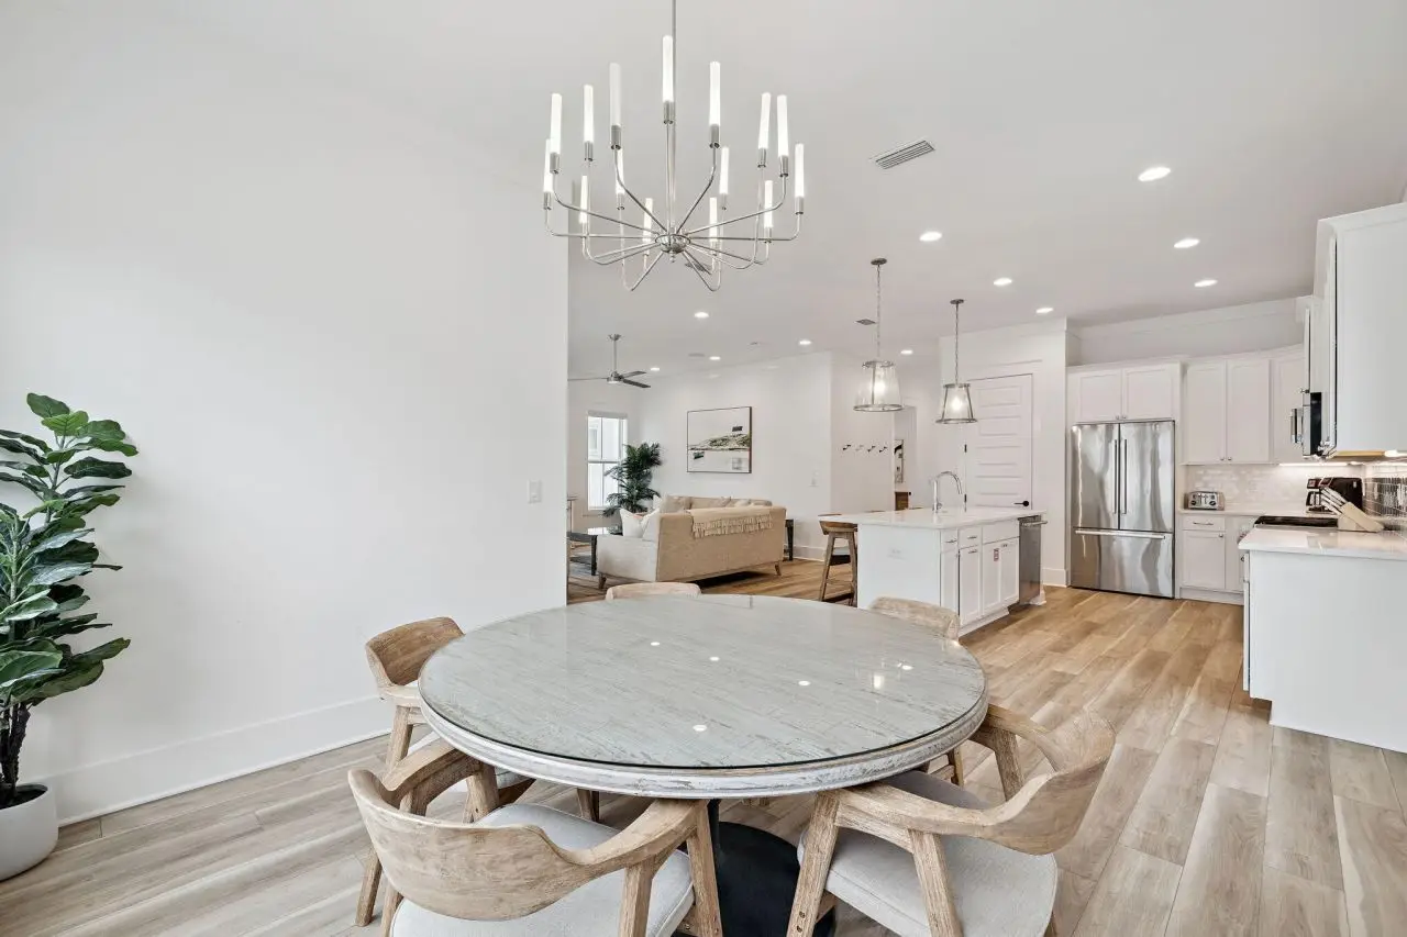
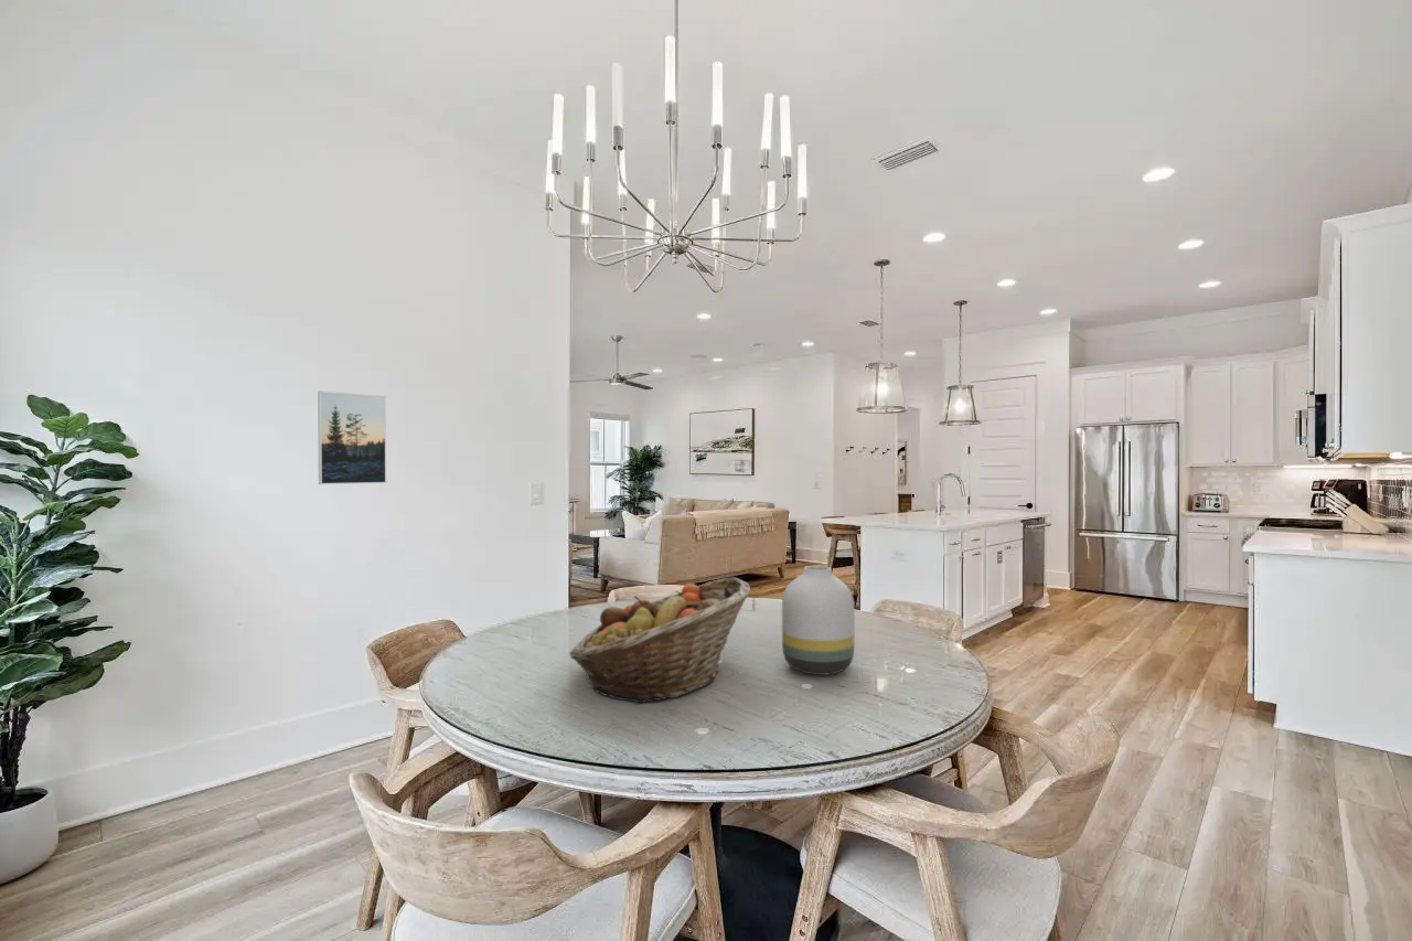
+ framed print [317,391,387,485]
+ fruit basket [568,576,751,705]
+ vase [781,565,855,676]
